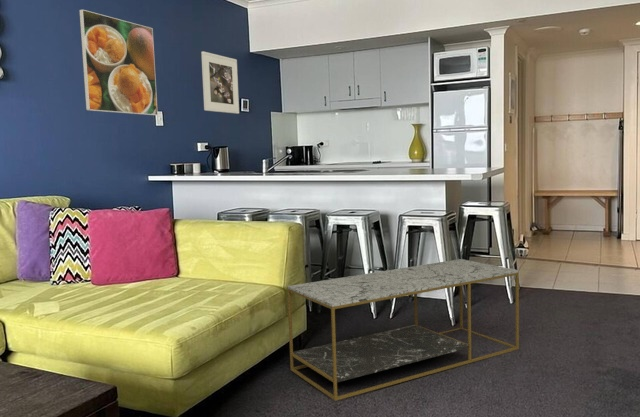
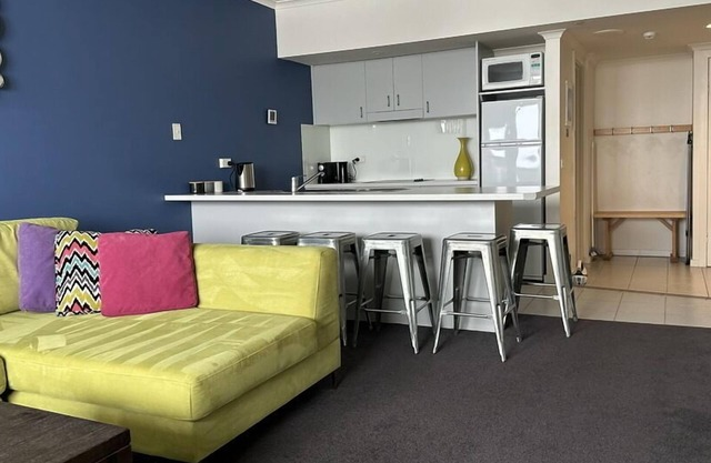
- coffee table [286,258,520,402]
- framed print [200,50,240,115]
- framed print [78,8,159,116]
